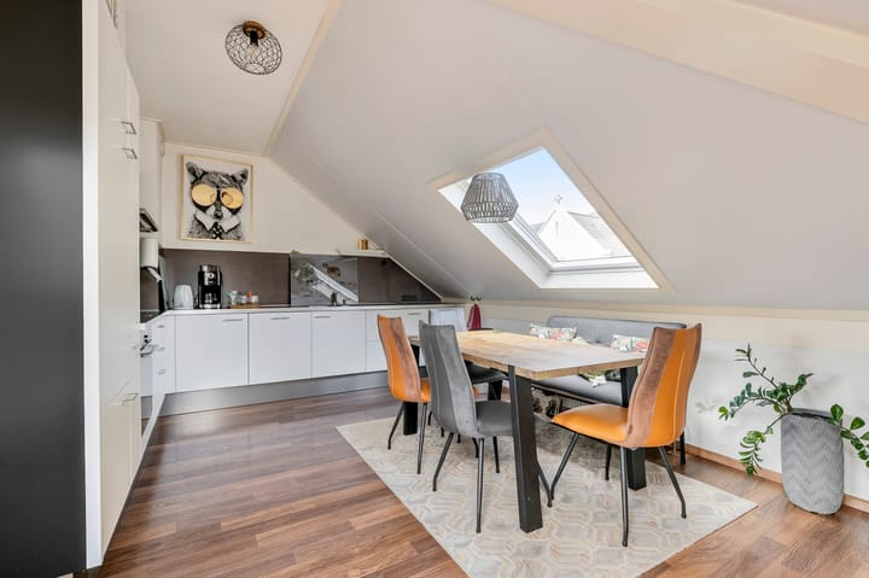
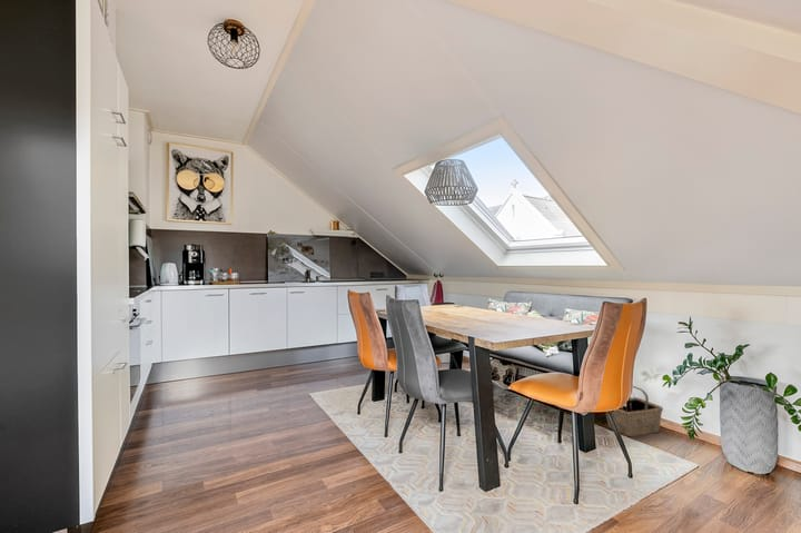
+ basket [605,385,664,437]
